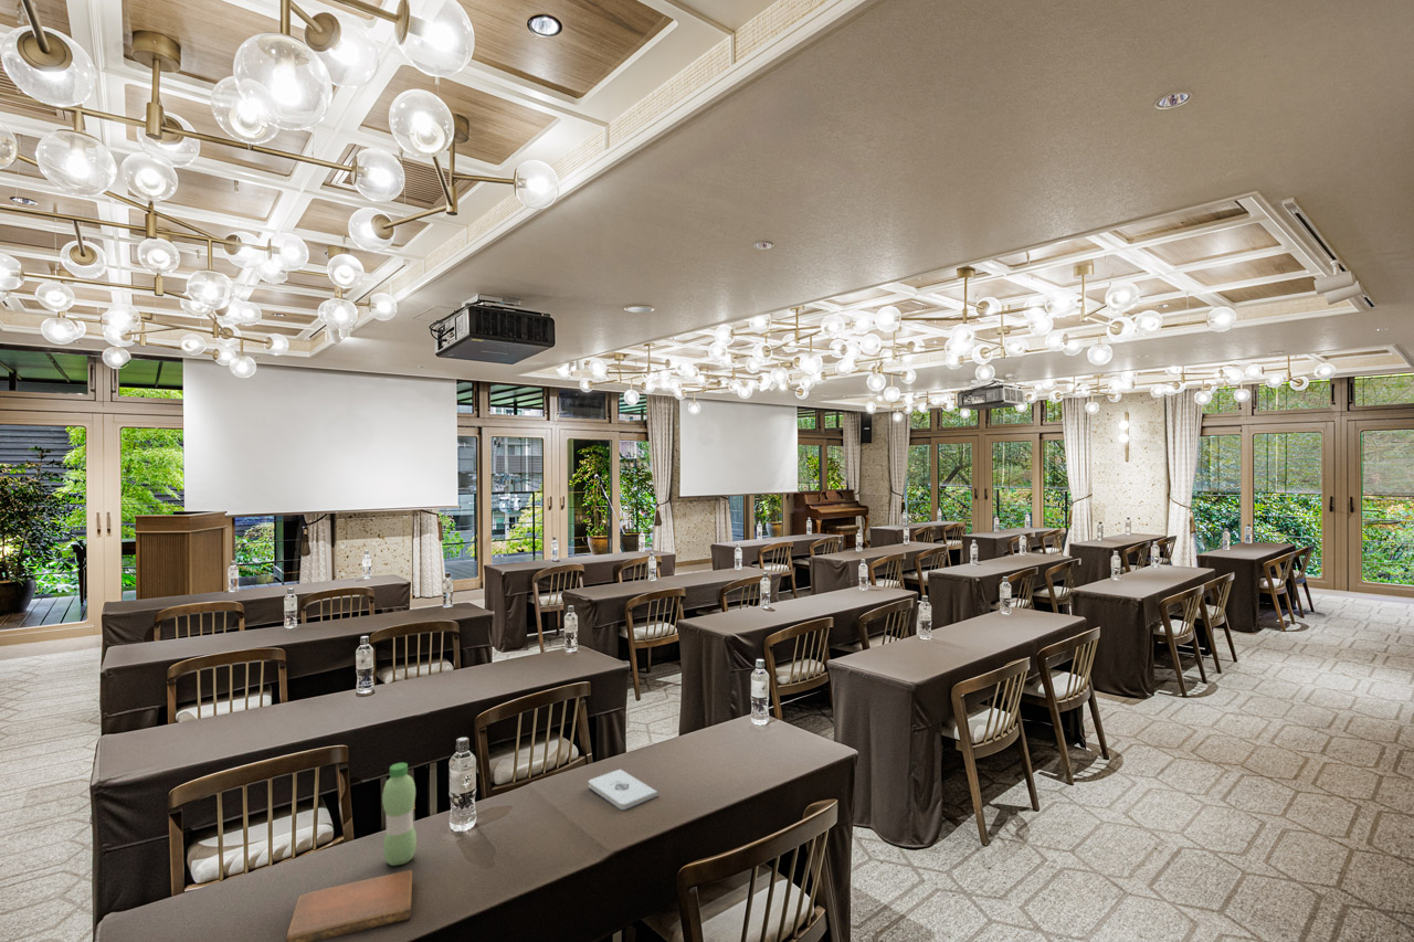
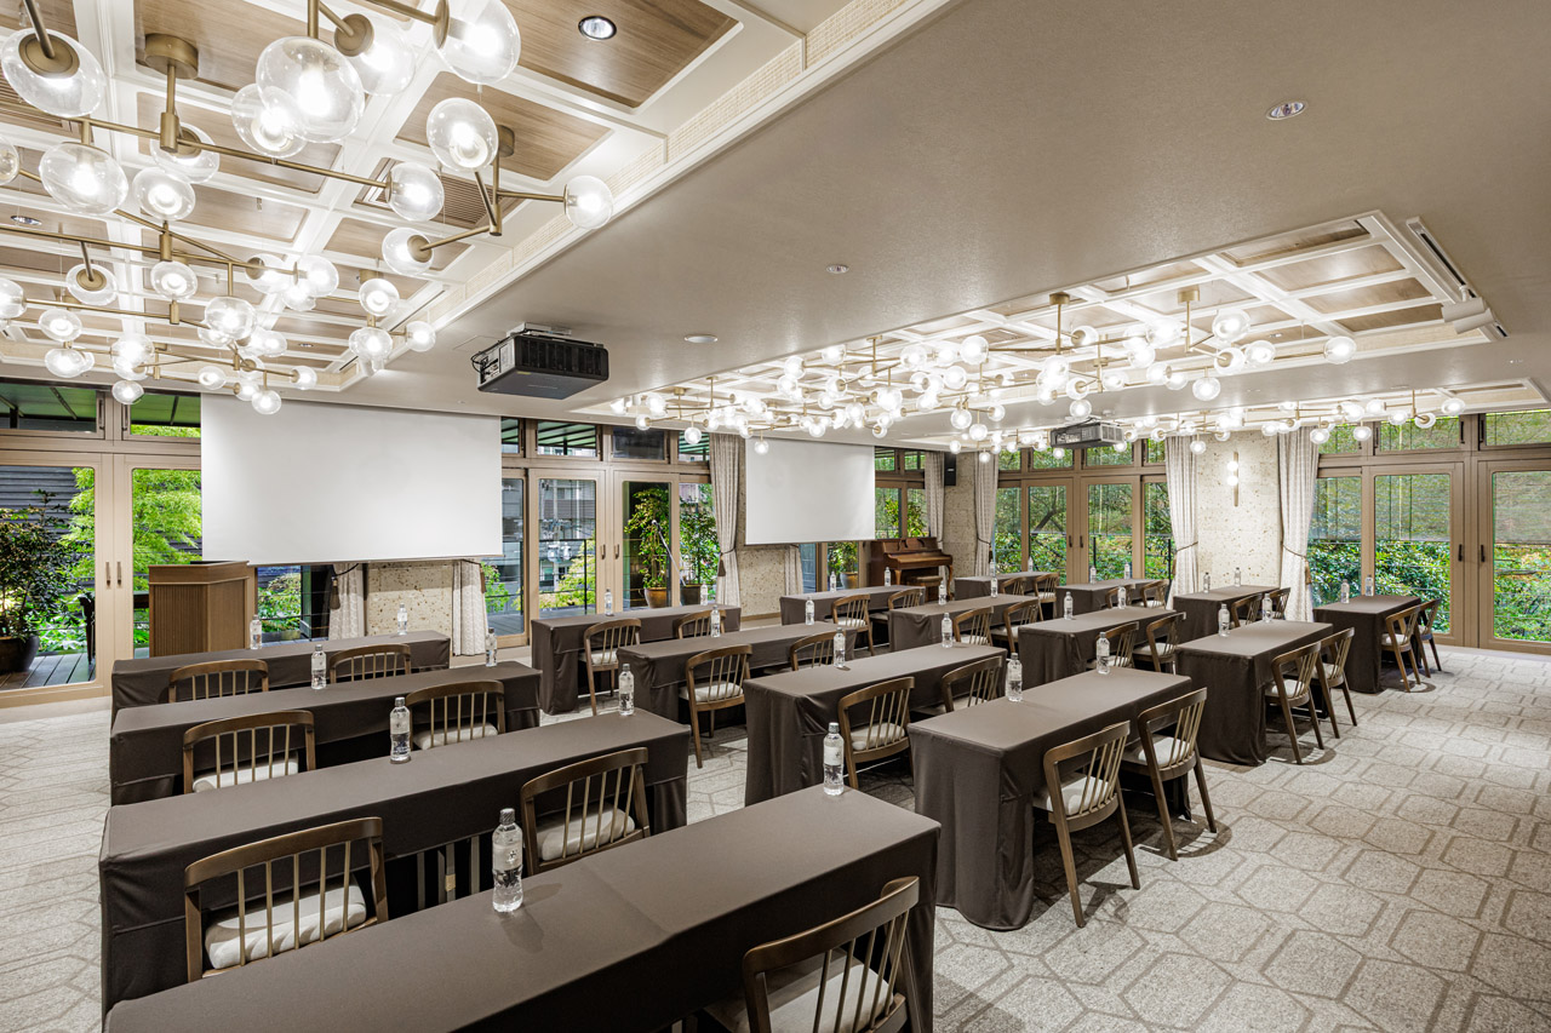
- notepad [588,768,658,811]
- notebook [284,869,414,942]
- water bottle [381,762,418,867]
